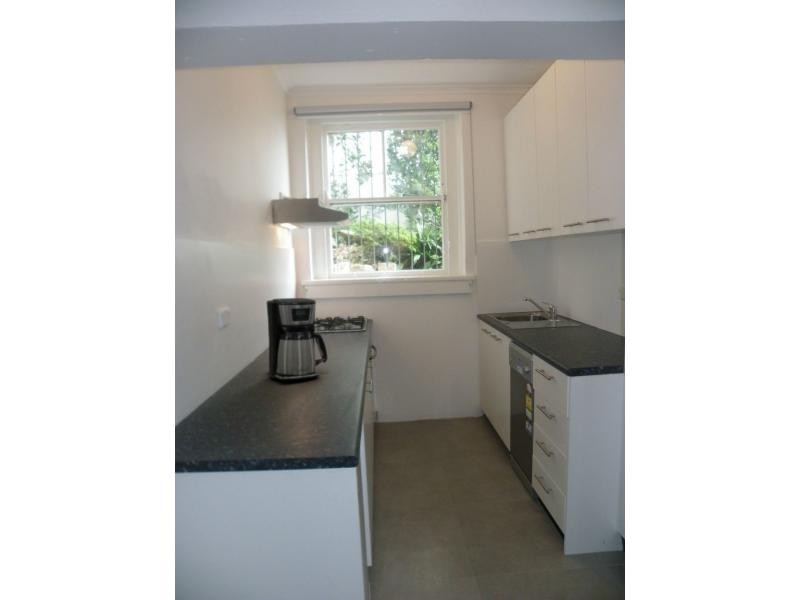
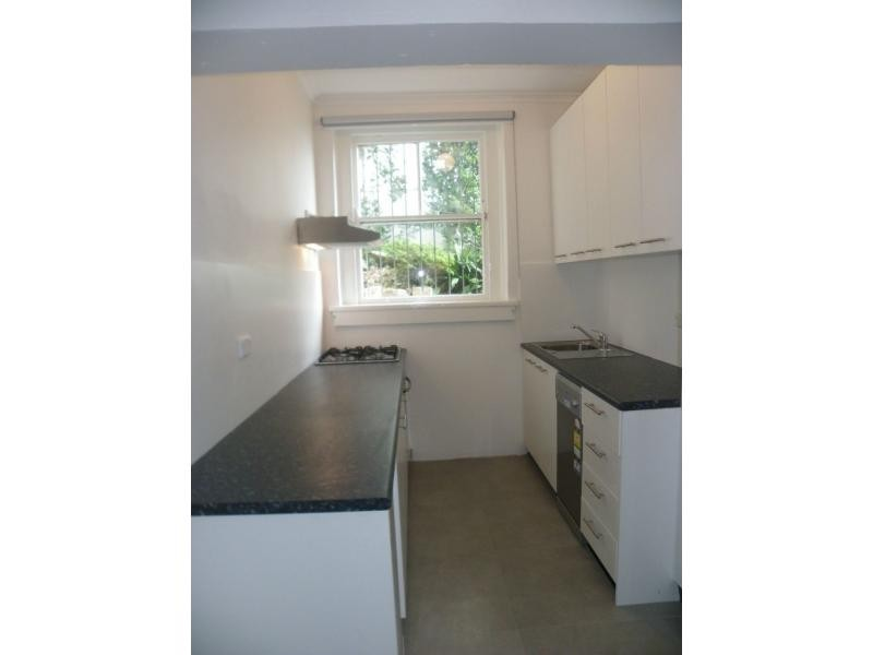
- coffee maker [266,297,328,382]
